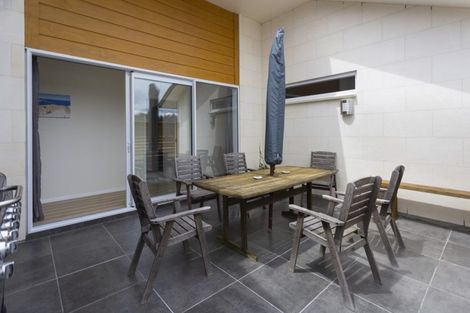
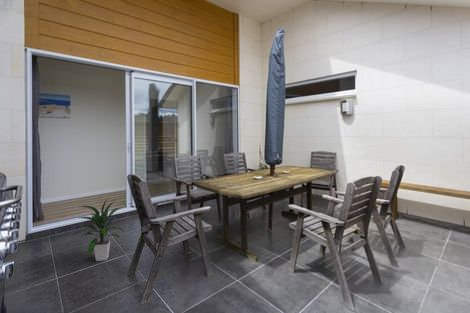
+ indoor plant [79,197,128,262]
